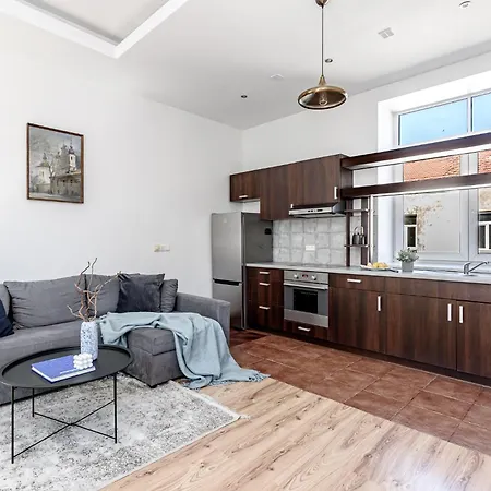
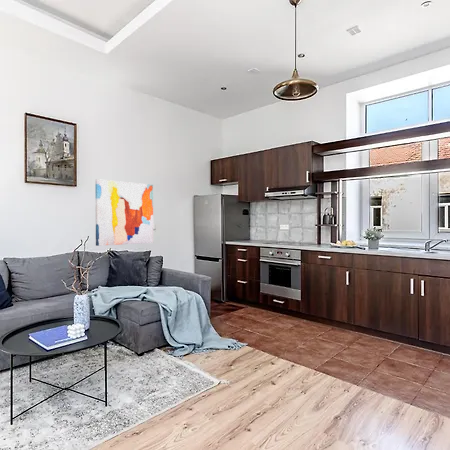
+ wall art [94,178,154,247]
